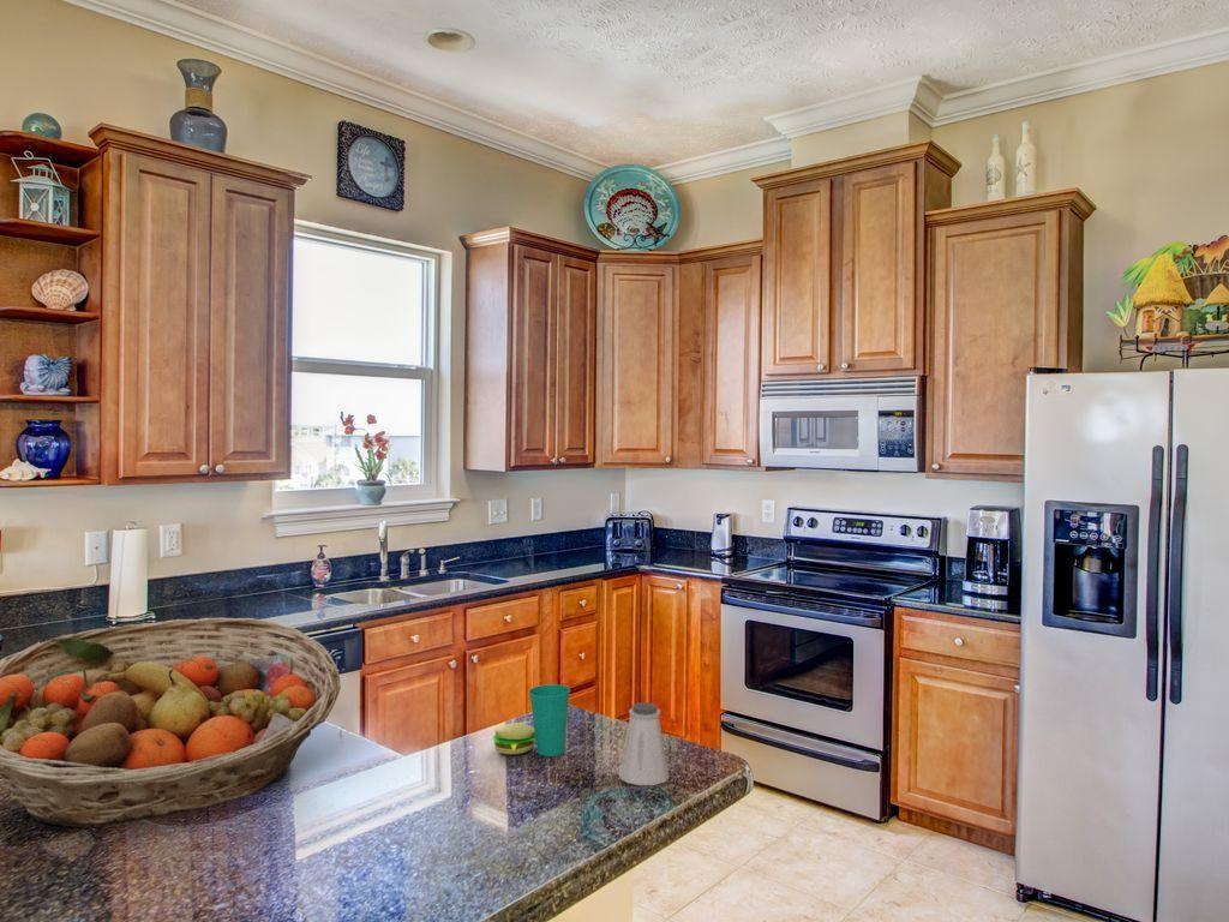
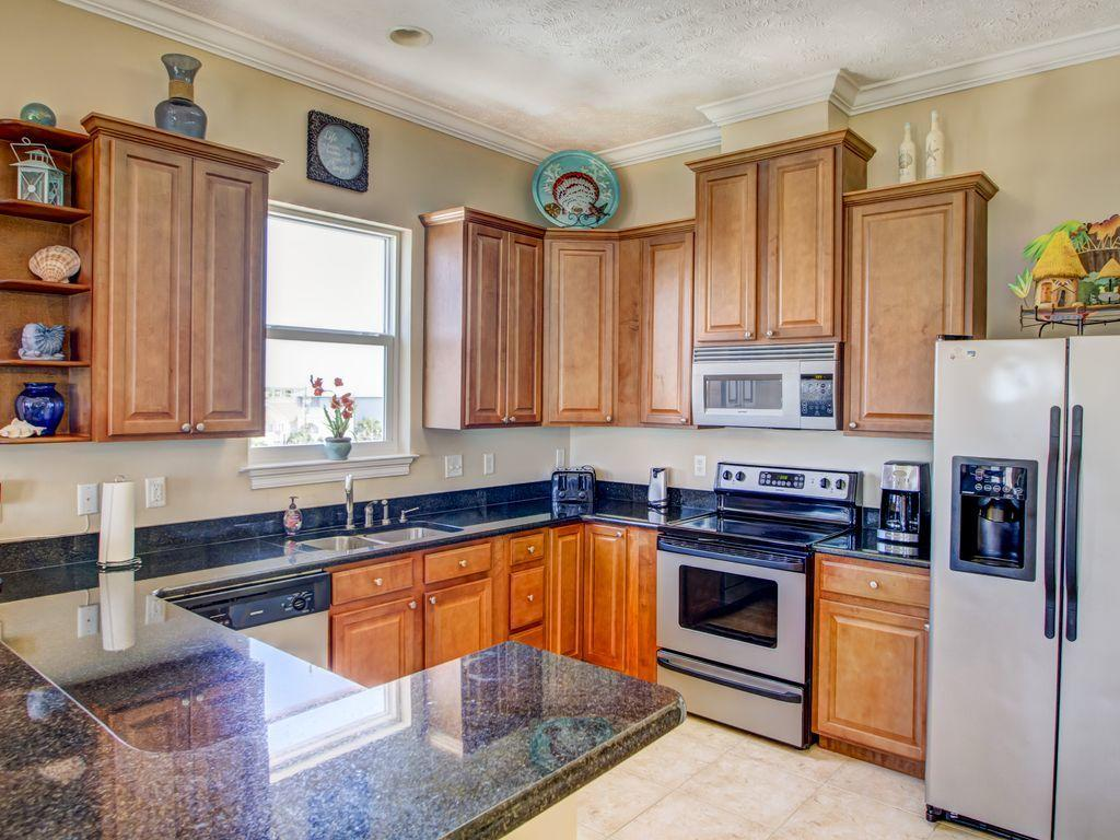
- cup [492,683,571,758]
- saltshaker [618,701,671,786]
- fruit basket [0,616,342,828]
